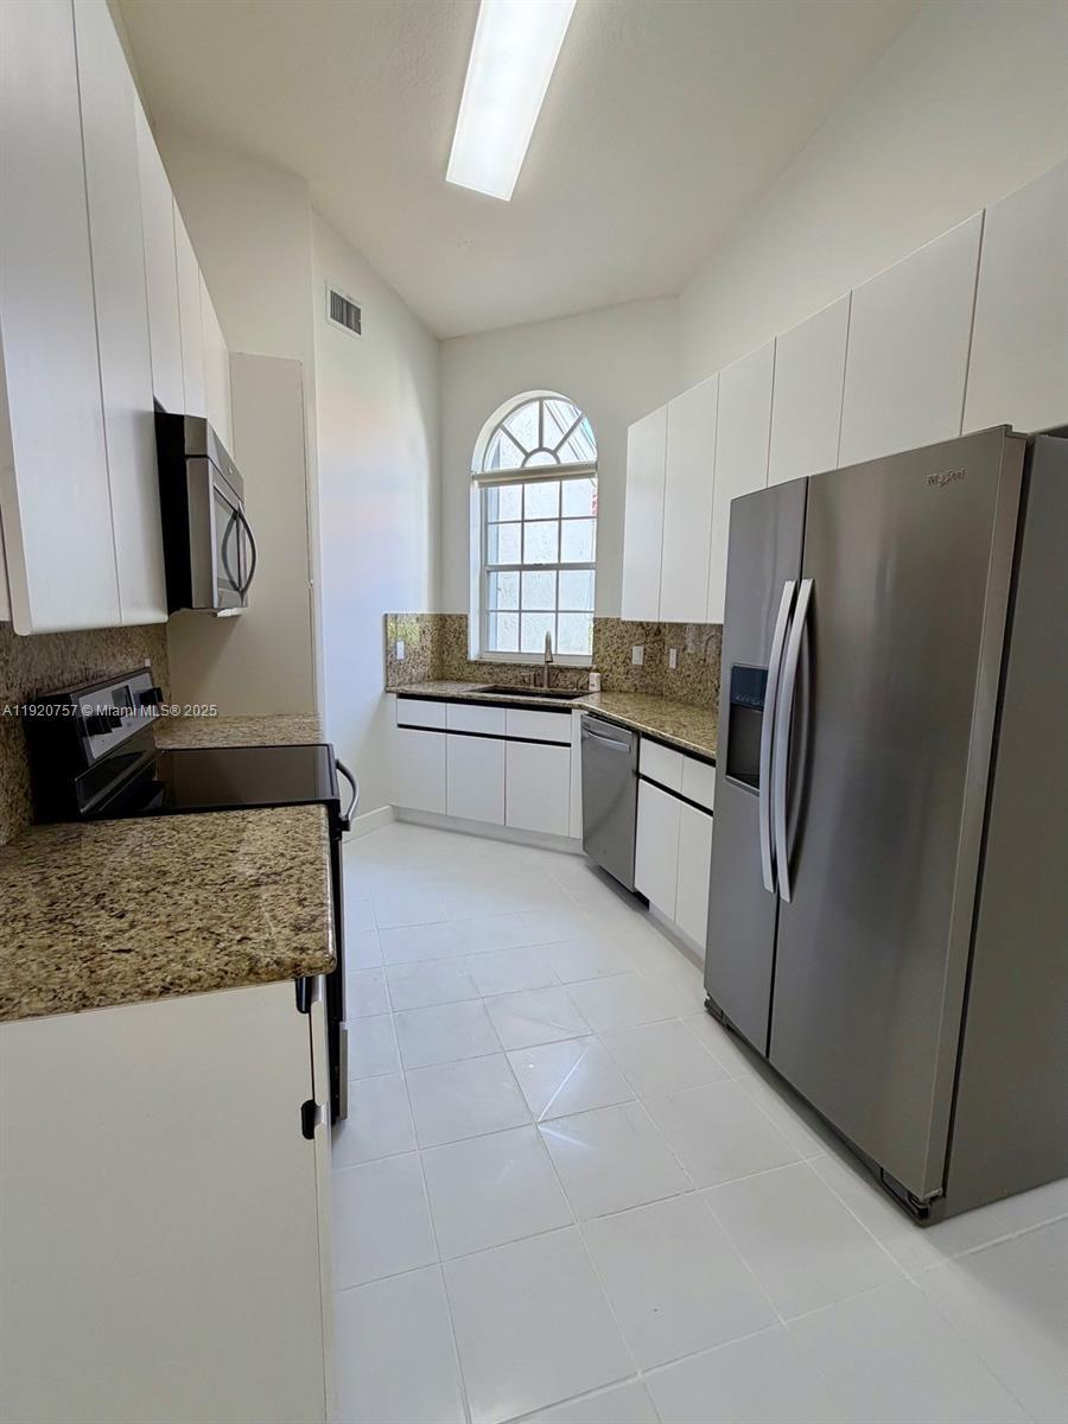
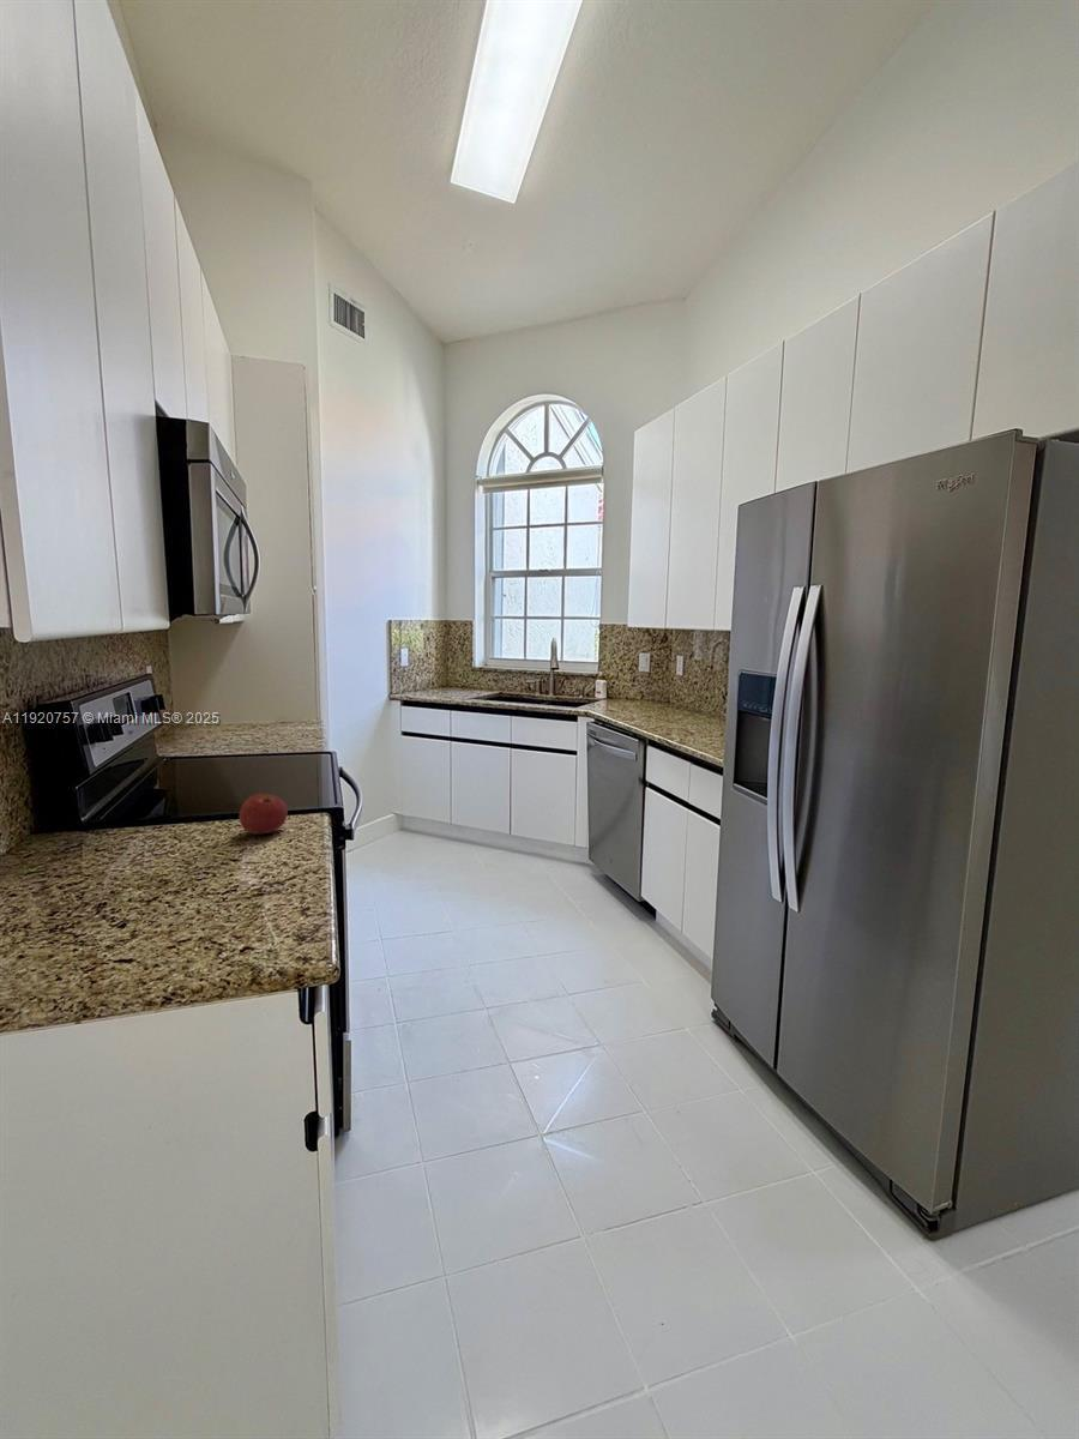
+ apple [239,793,289,836]
